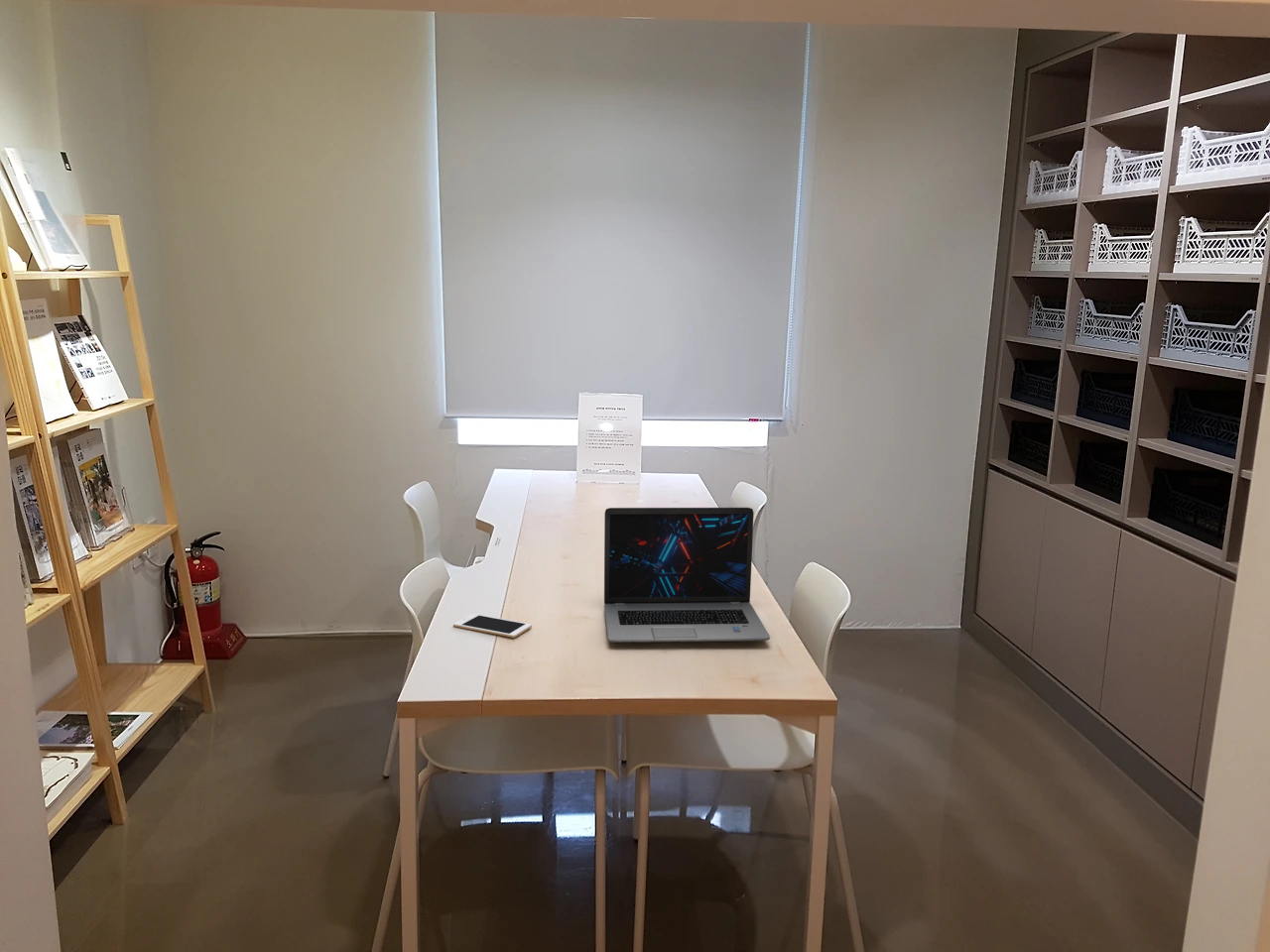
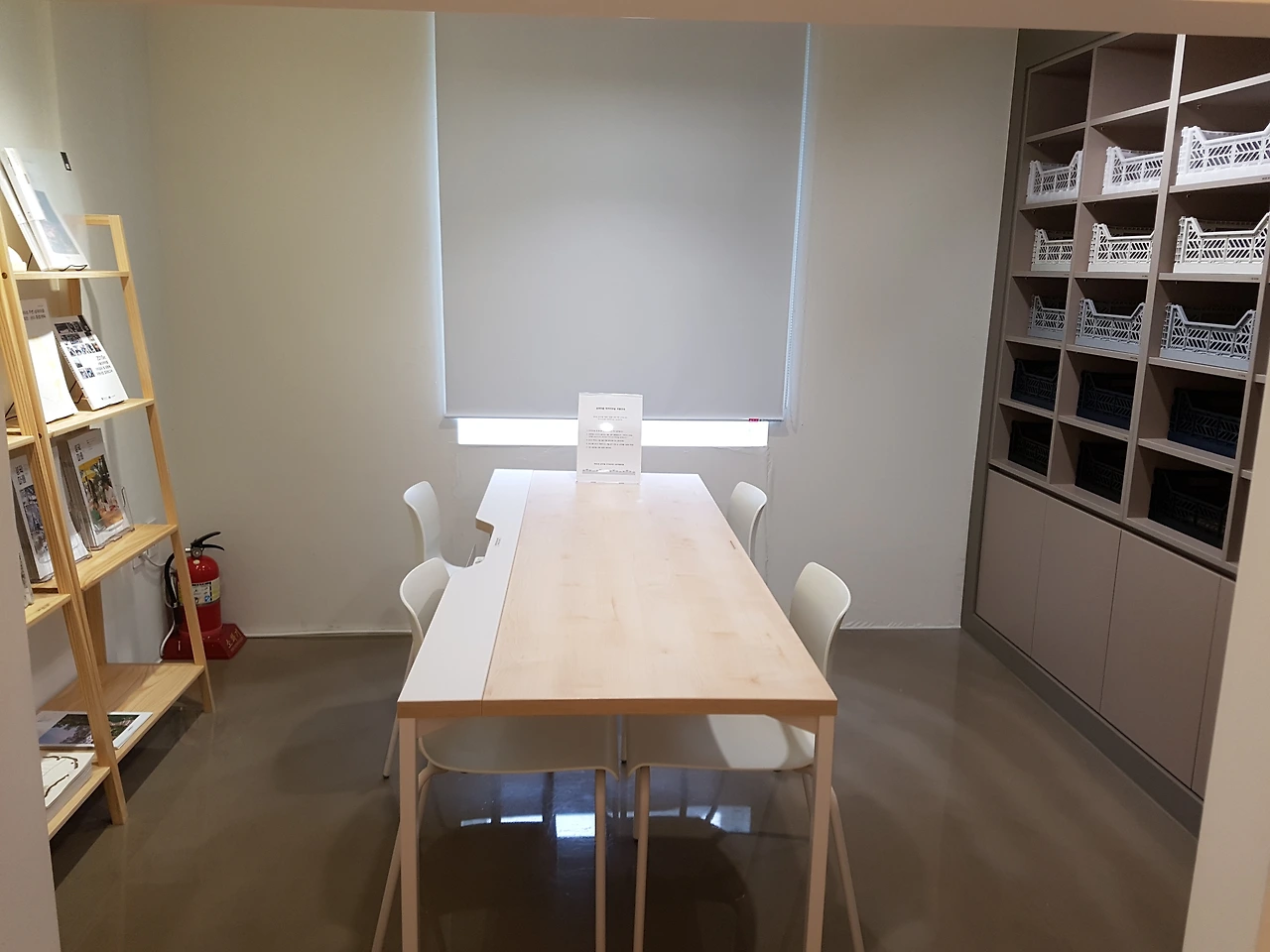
- cell phone [452,613,533,639]
- laptop [603,507,771,644]
